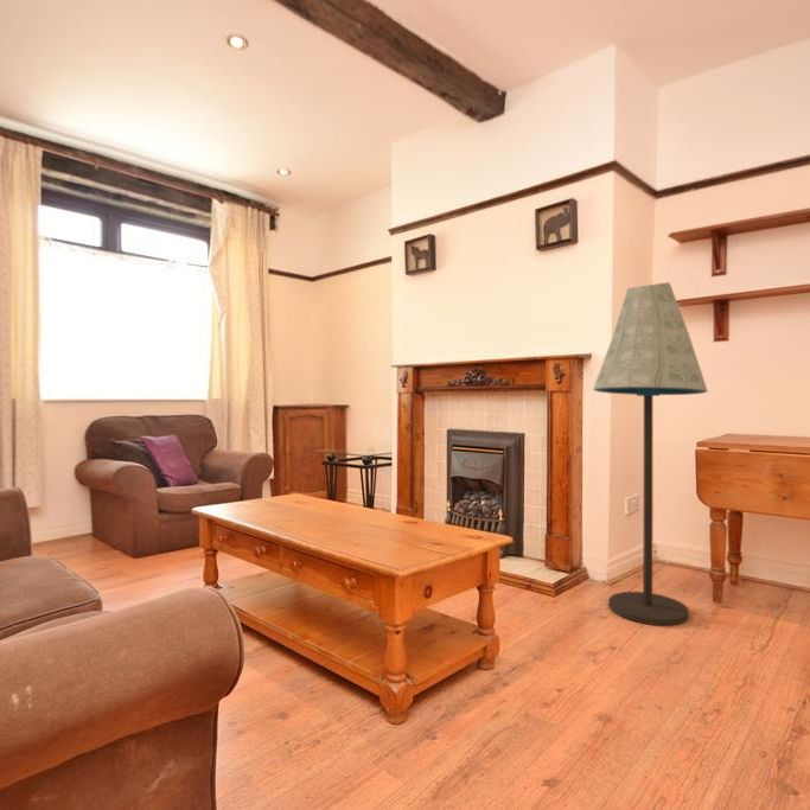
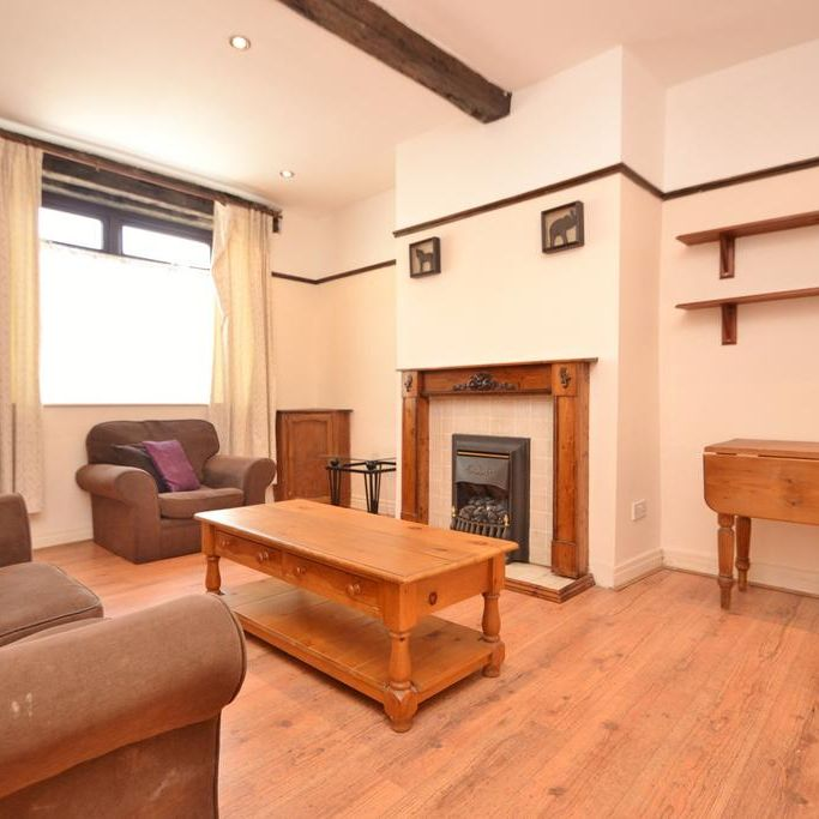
- floor lamp [592,281,709,626]
